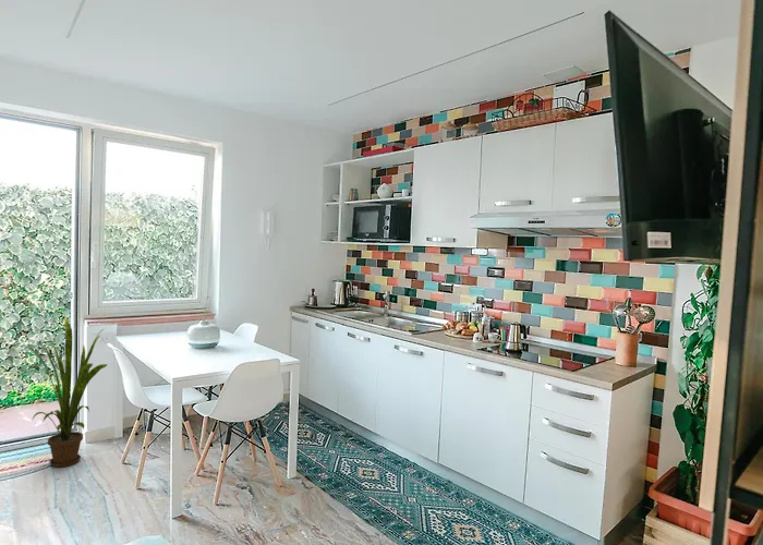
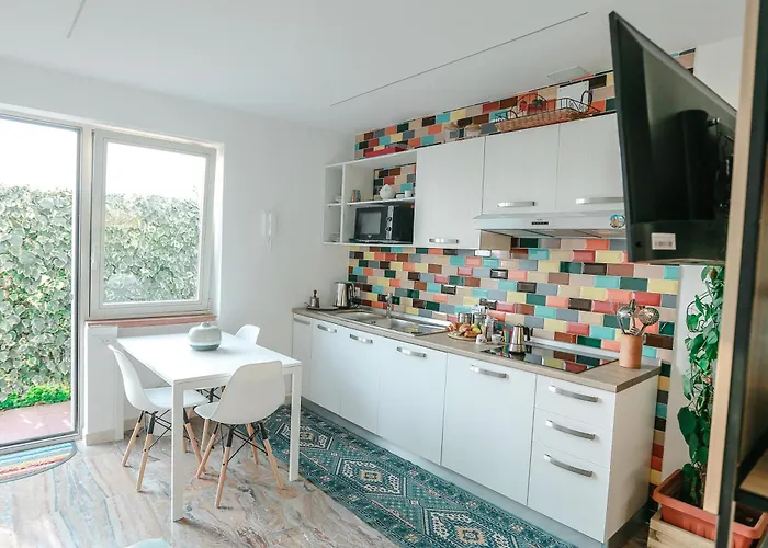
- house plant [17,317,109,468]
